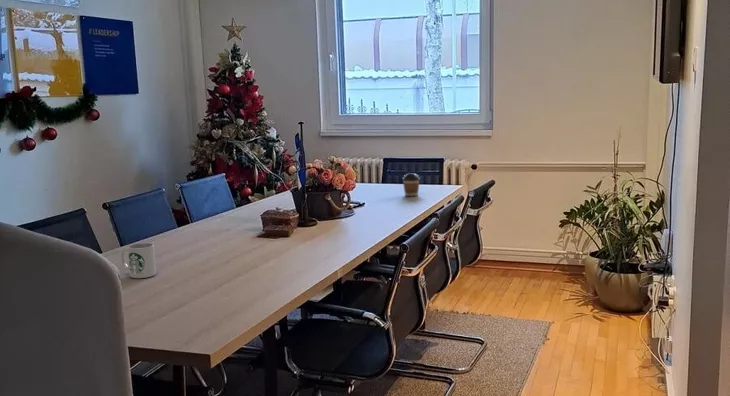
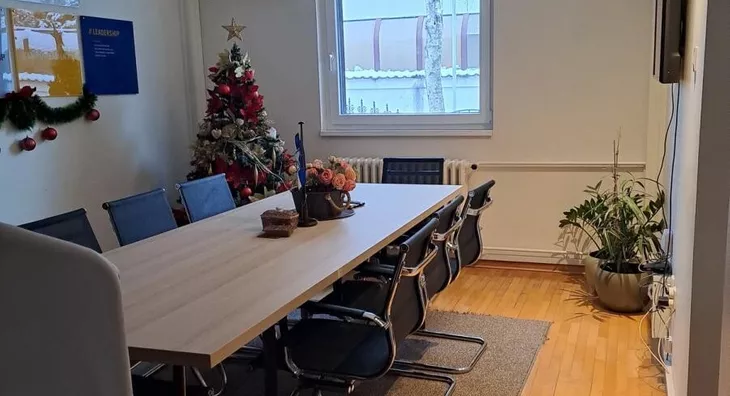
- mug [120,242,157,279]
- coffee cup [402,172,421,197]
